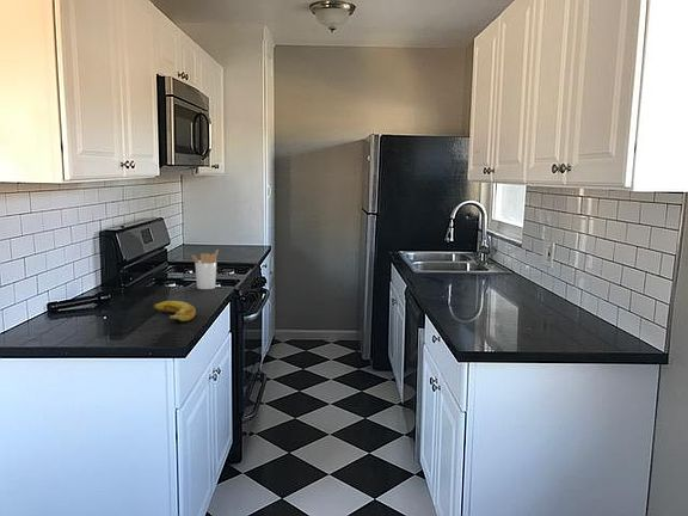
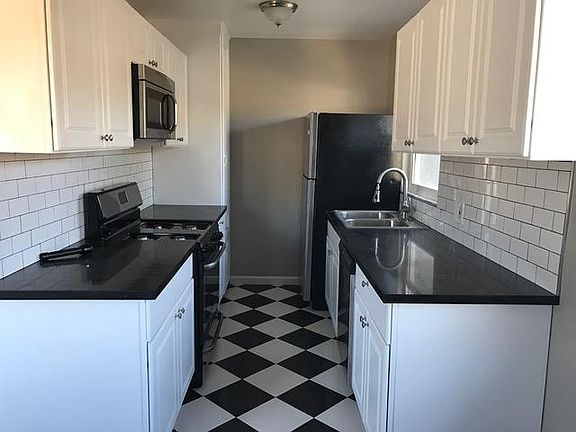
- utensil holder [190,248,219,290]
- banana [153,300,197,322]
